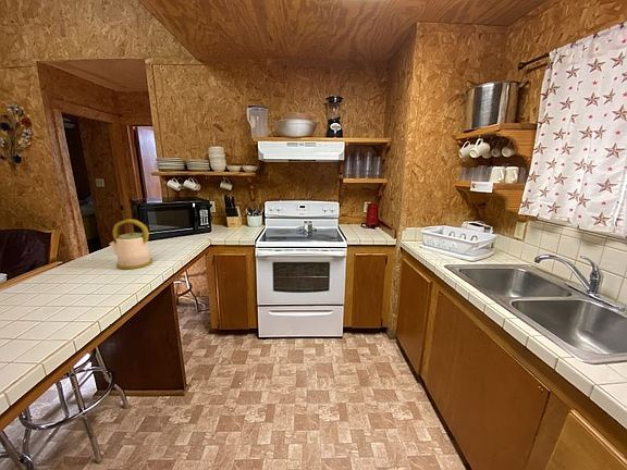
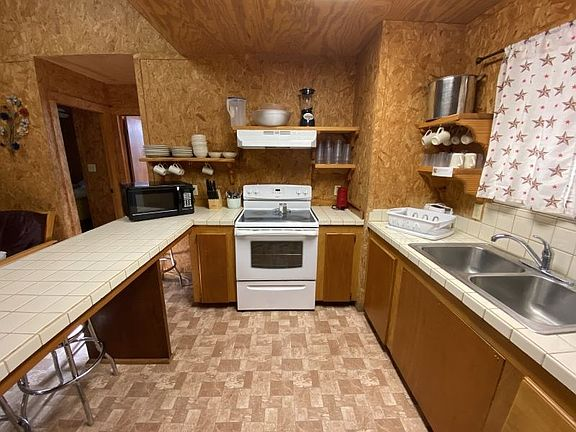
- kettle [108,218,153,270]
